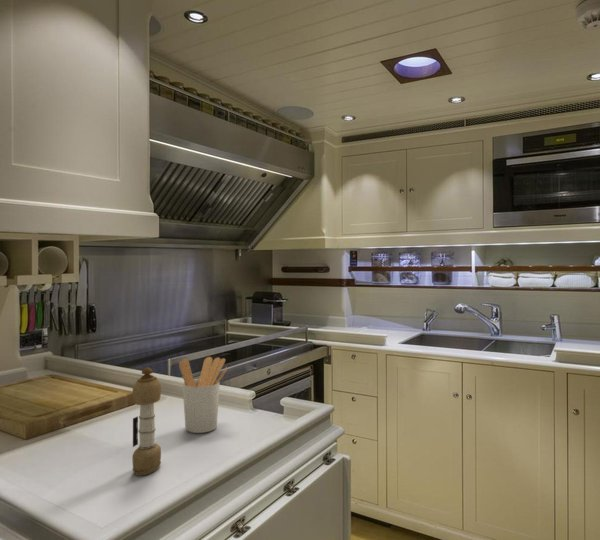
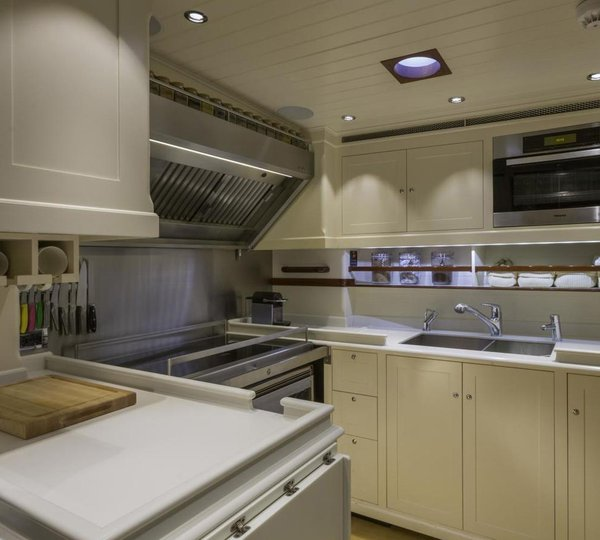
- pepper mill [131,367,162,476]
- utensil holder [178,356,228,434]
